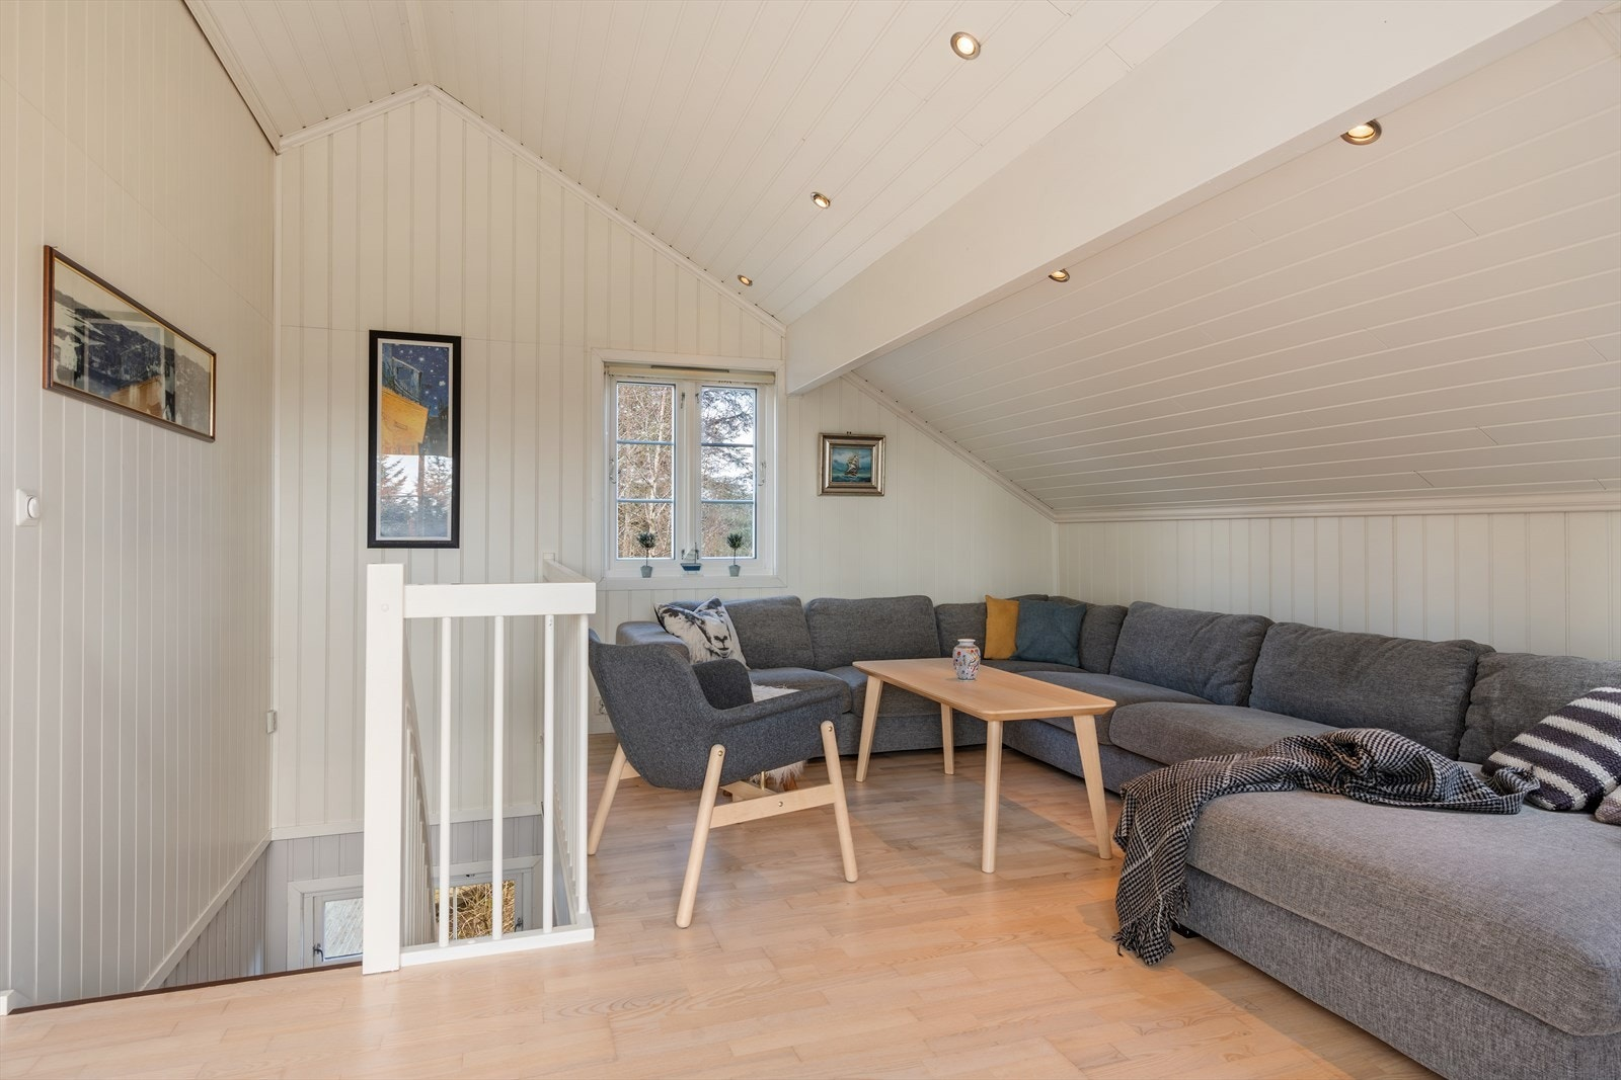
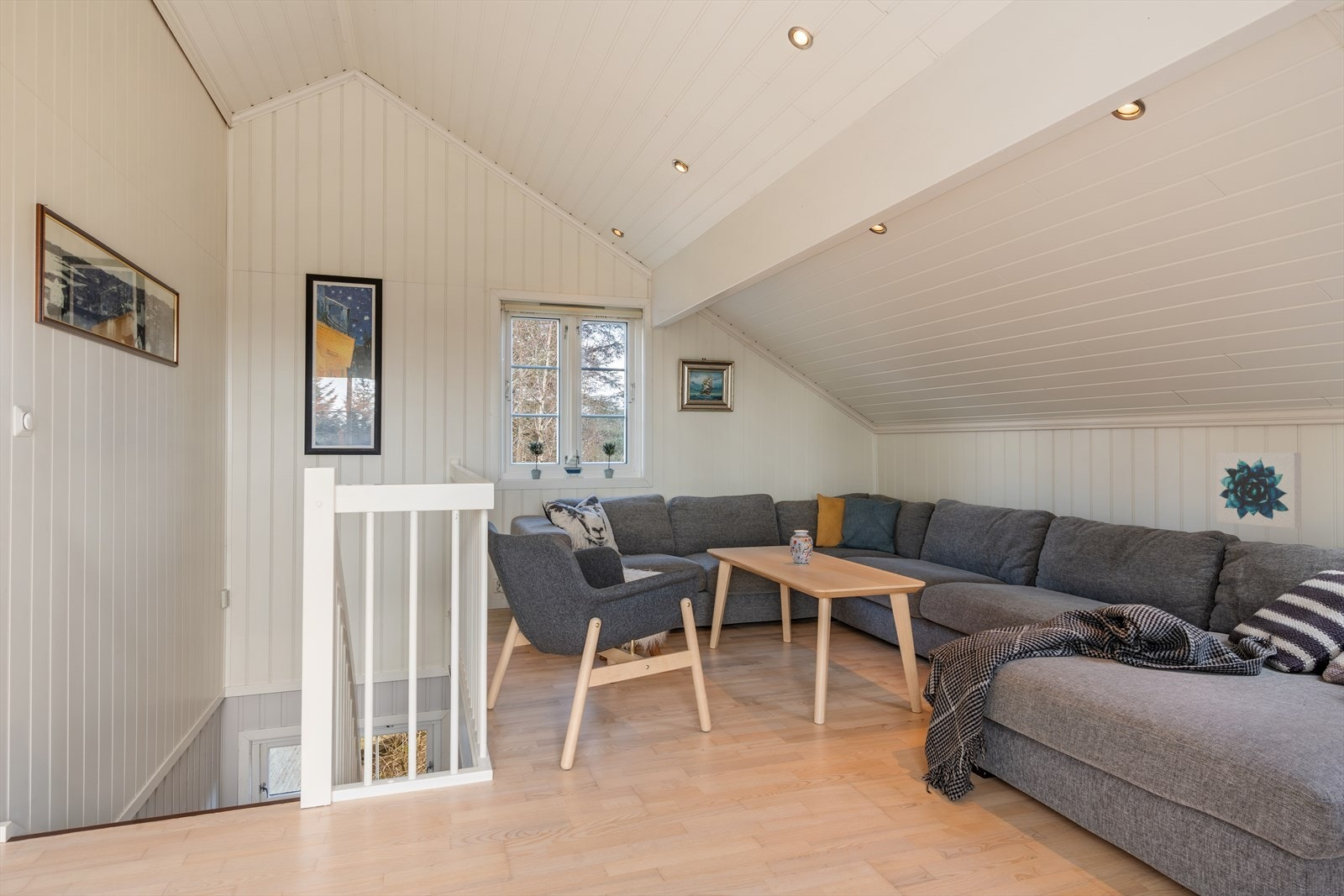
+ wall art [1215,452,1302,529]
